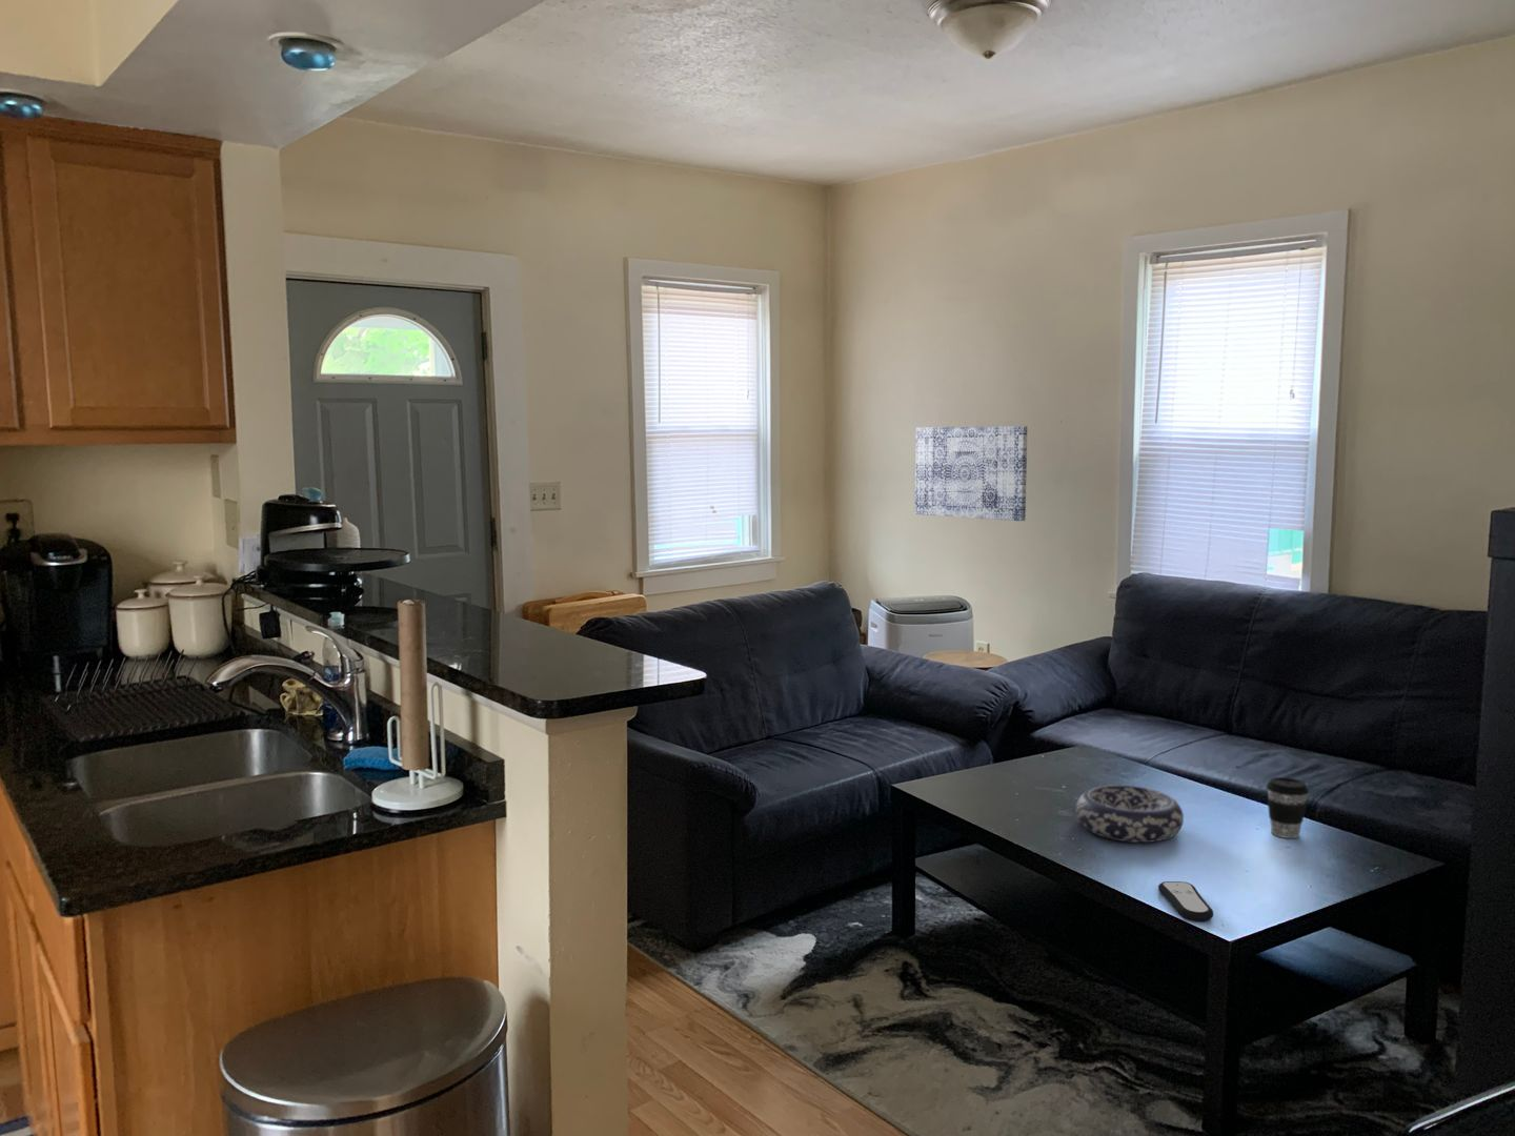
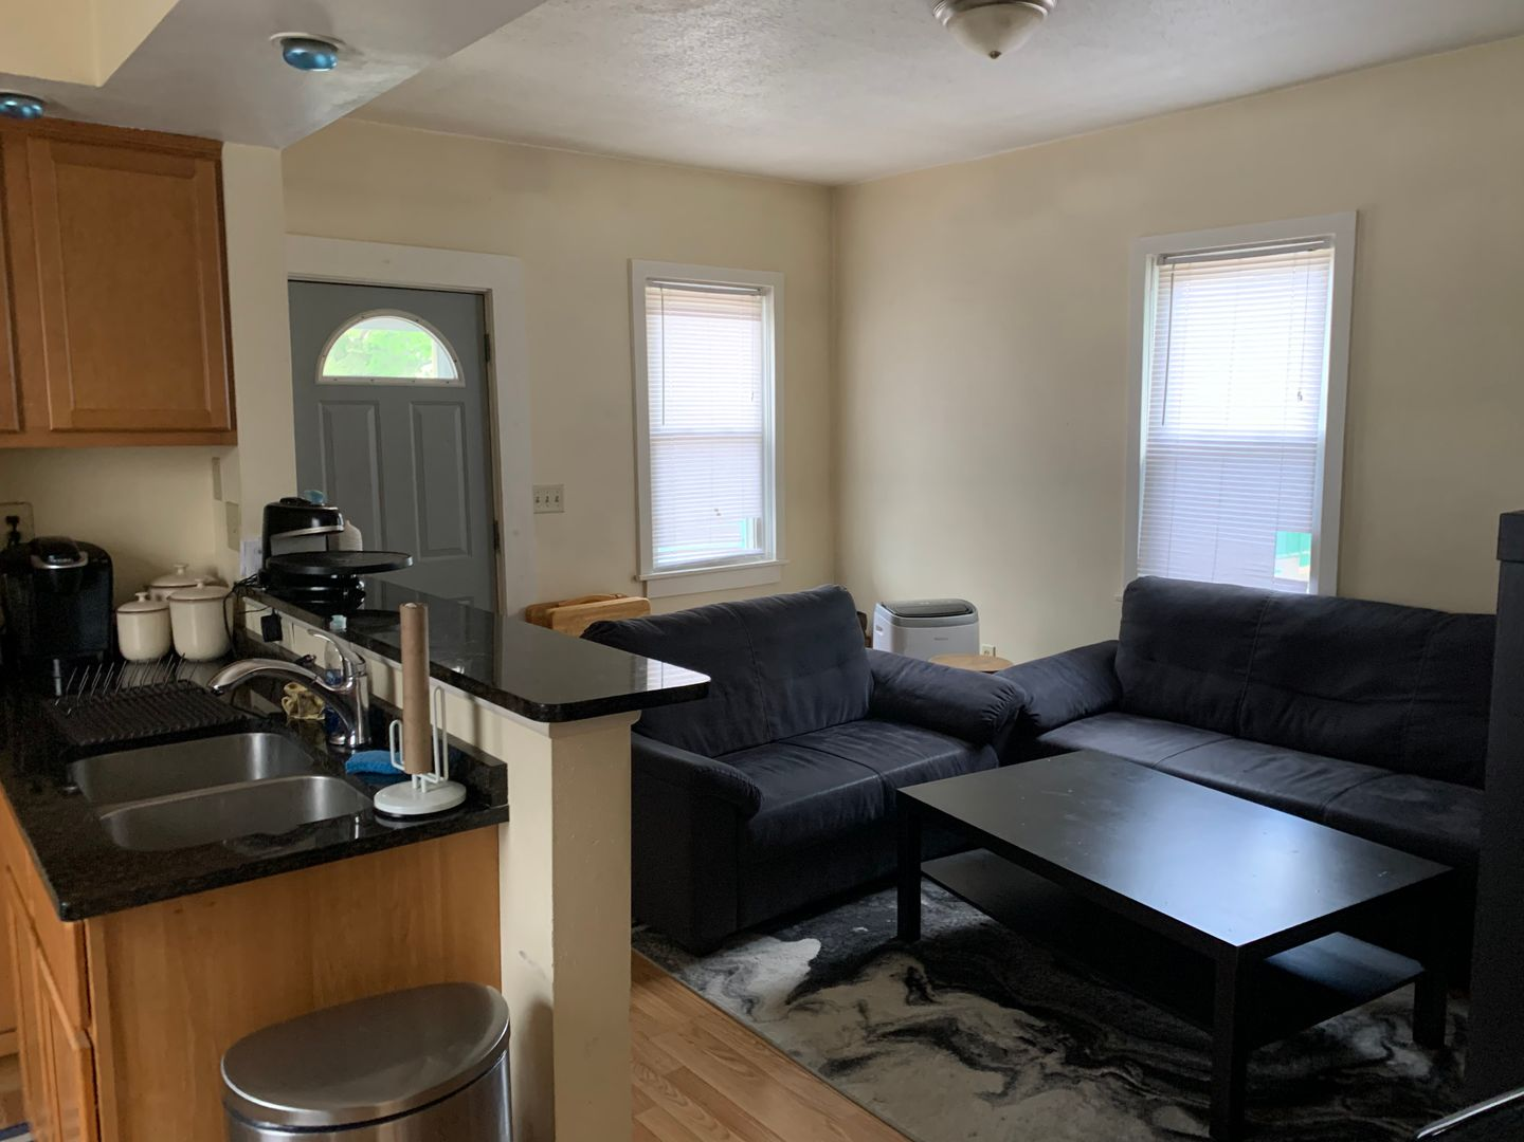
- decorative bowl [1075,784,1185,844]
- coffee cup [1266,777,1310,839]
- wall art [914,425,1028,521]
- remote control [1157,881,1214,922]
